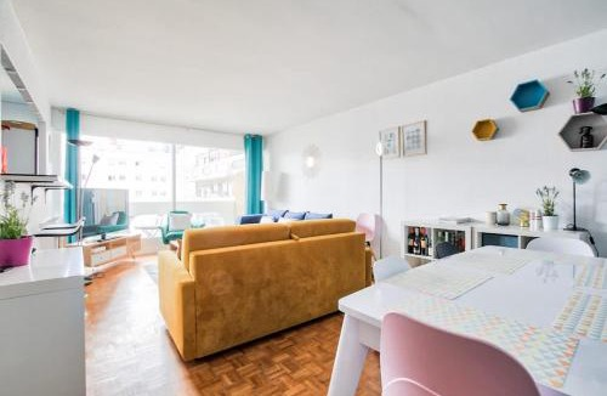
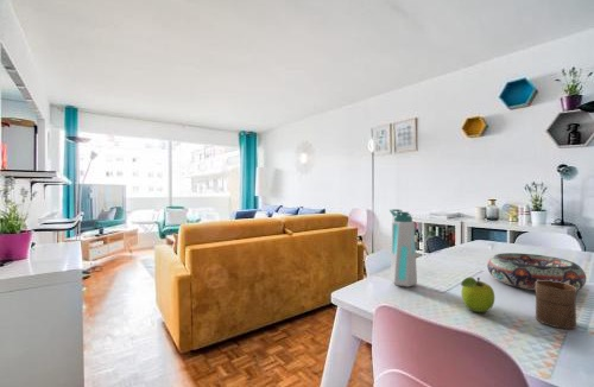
+ decorative bowl [486,252,587,292]
+ water bottle [388,208,418,288]
+ fruit [460,277,495,313]
+ cup [535,280,577,330]
